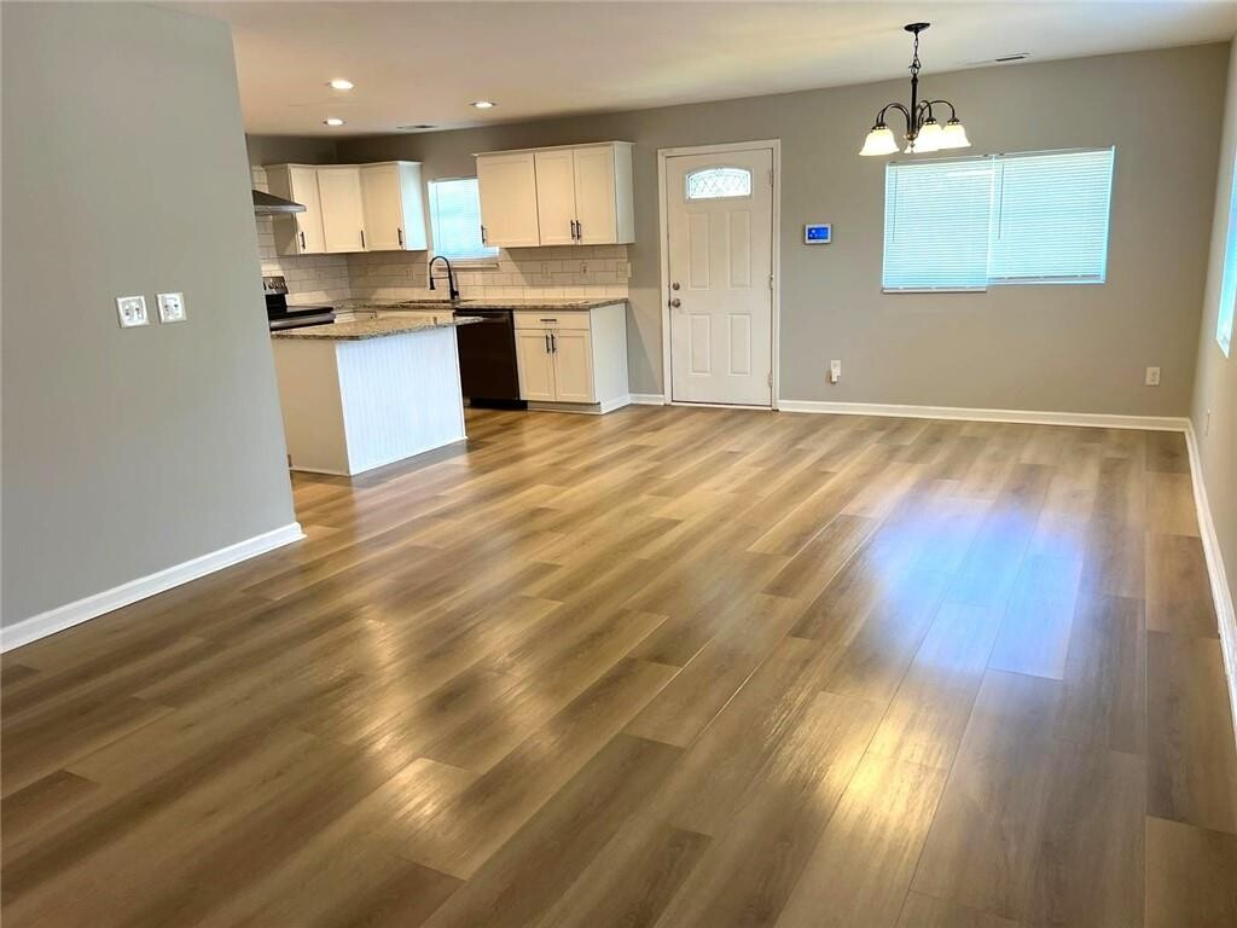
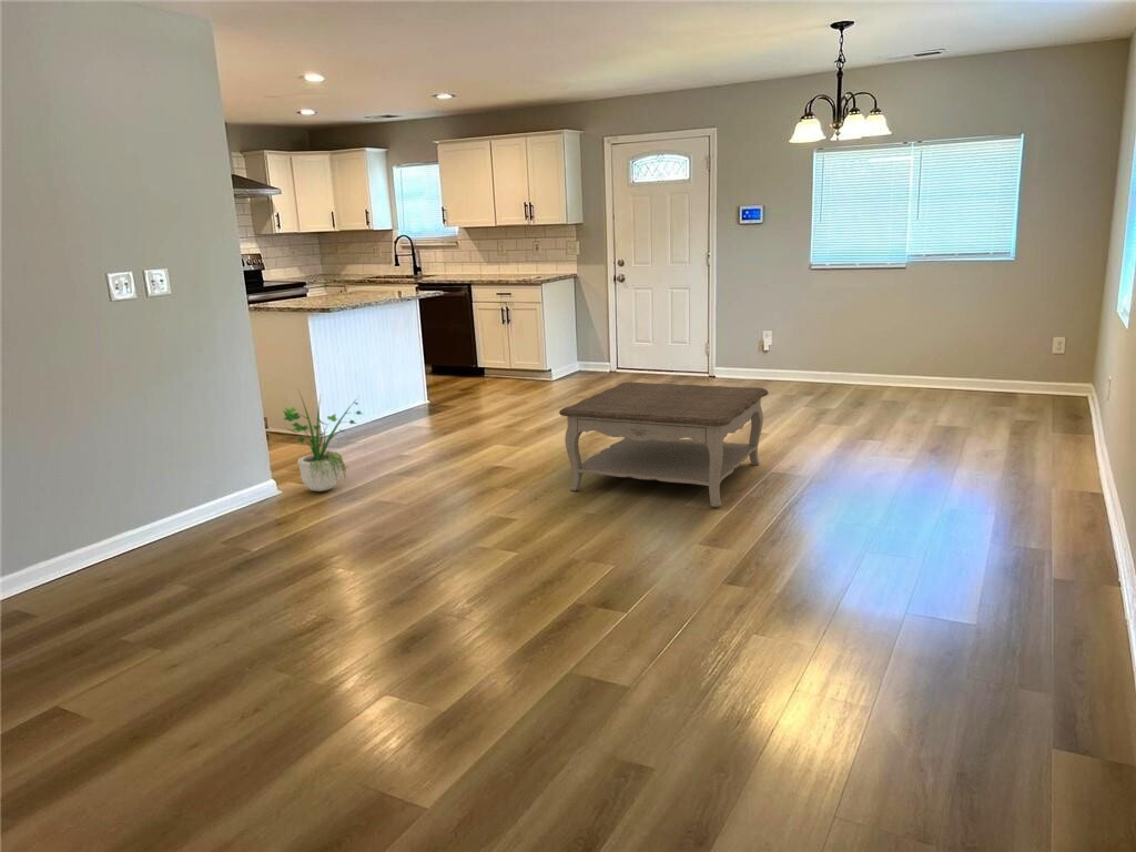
+ potted plant [282,389,363,493]
+ coffee table [558,381,769,508]
